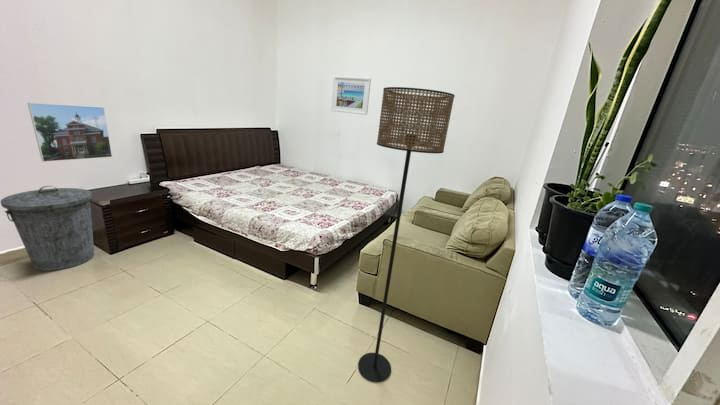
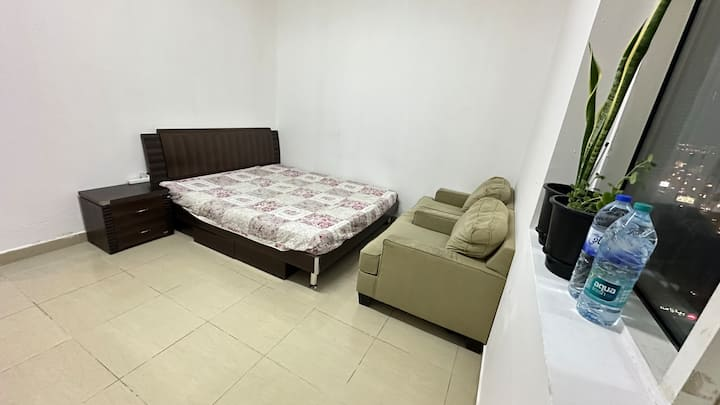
- trash can [0,185,95,272]
- floor lamp [357,86,456,383]
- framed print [27,102,113,163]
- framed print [330,75,372,116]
